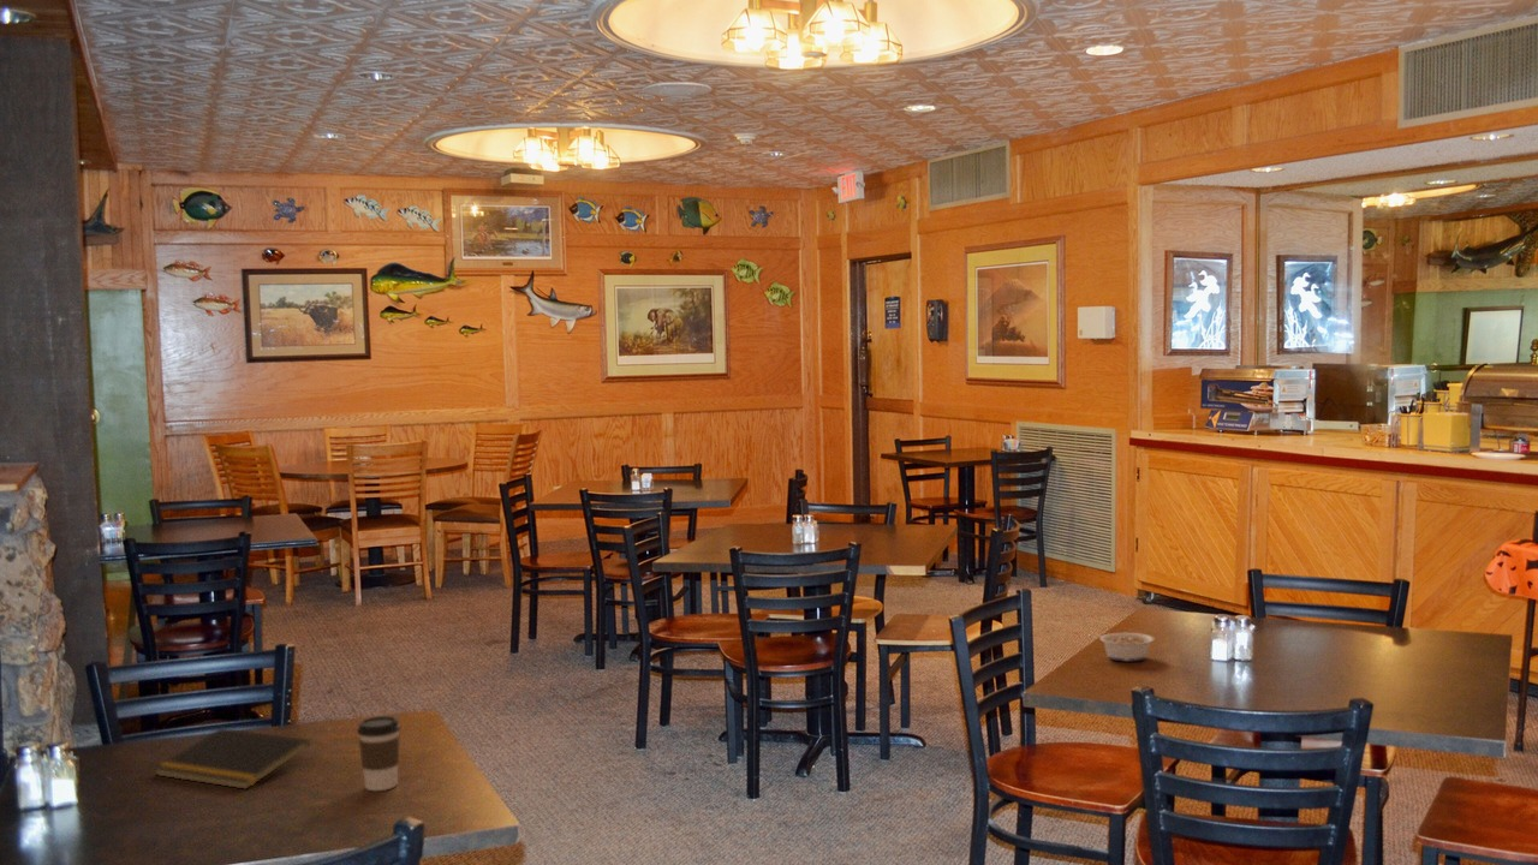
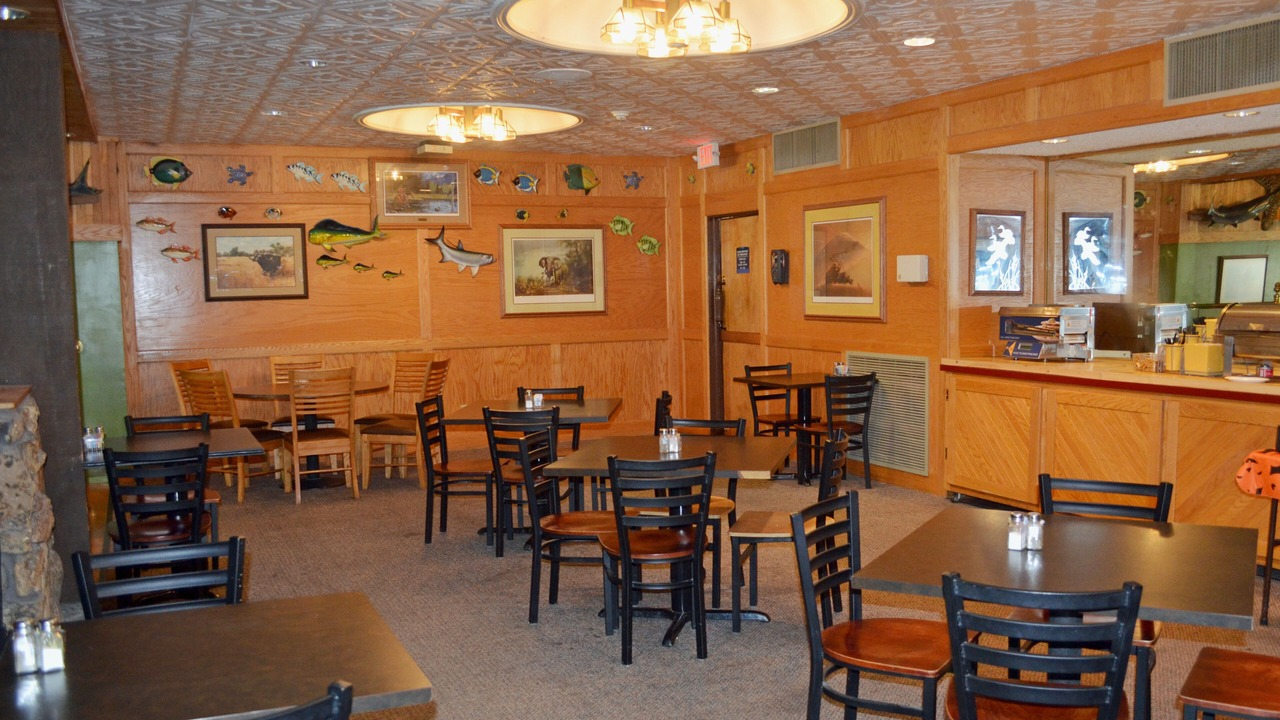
- coffee cup [356,715,401,792]
- notepad [153,727,311,791]
- legume [1087,632,1156,662]
